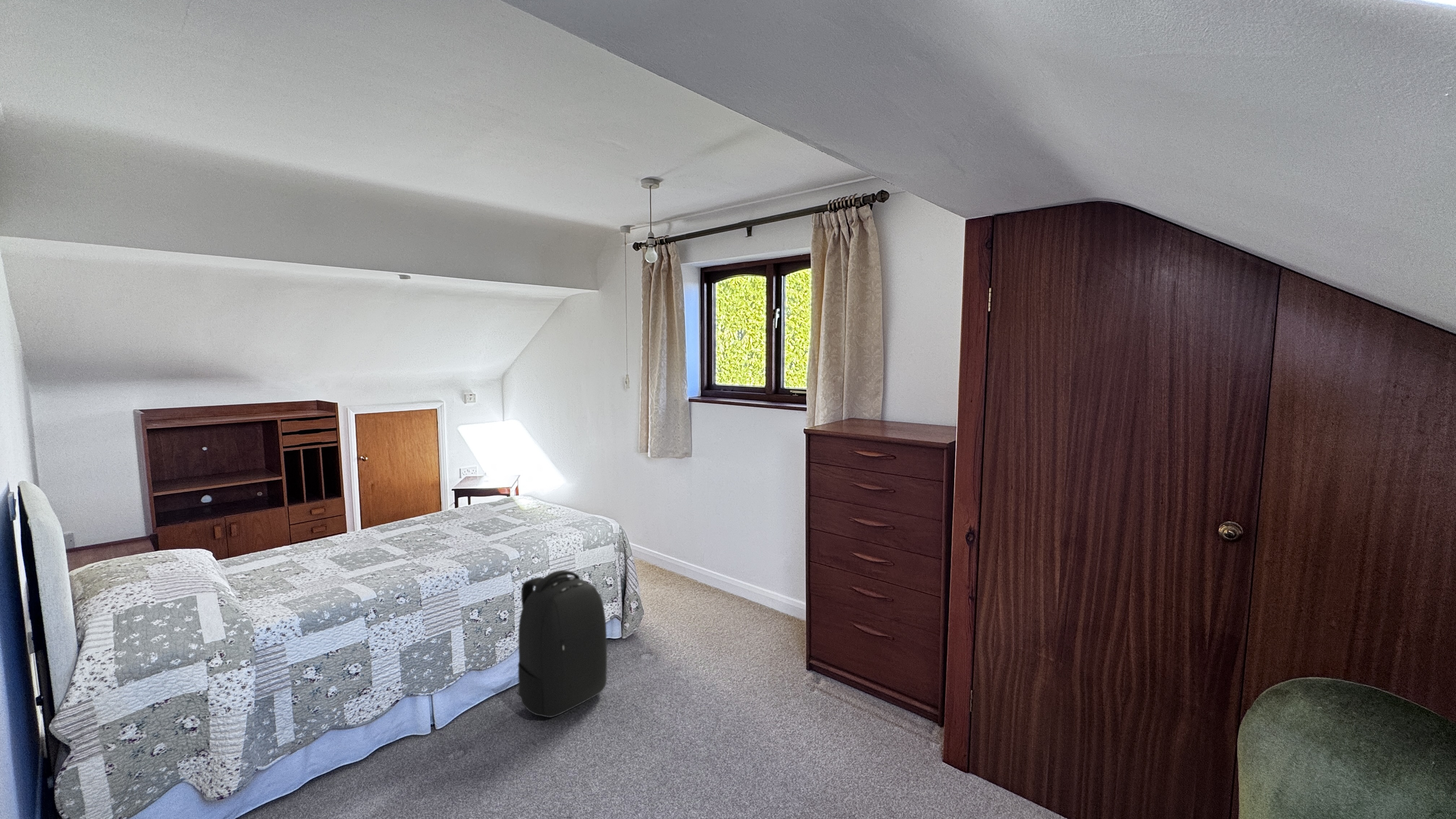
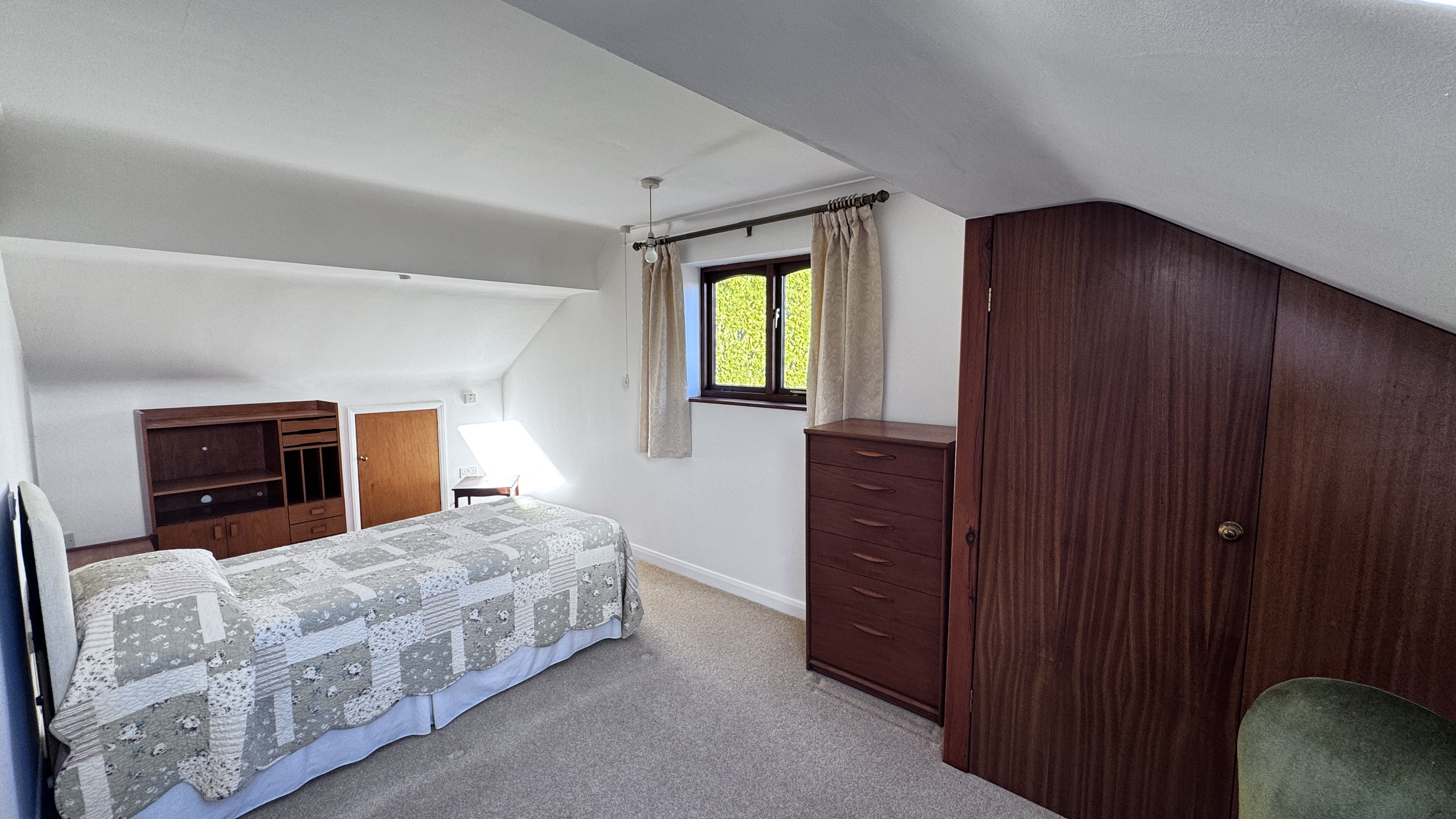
- backpack [517,570,607,718]
